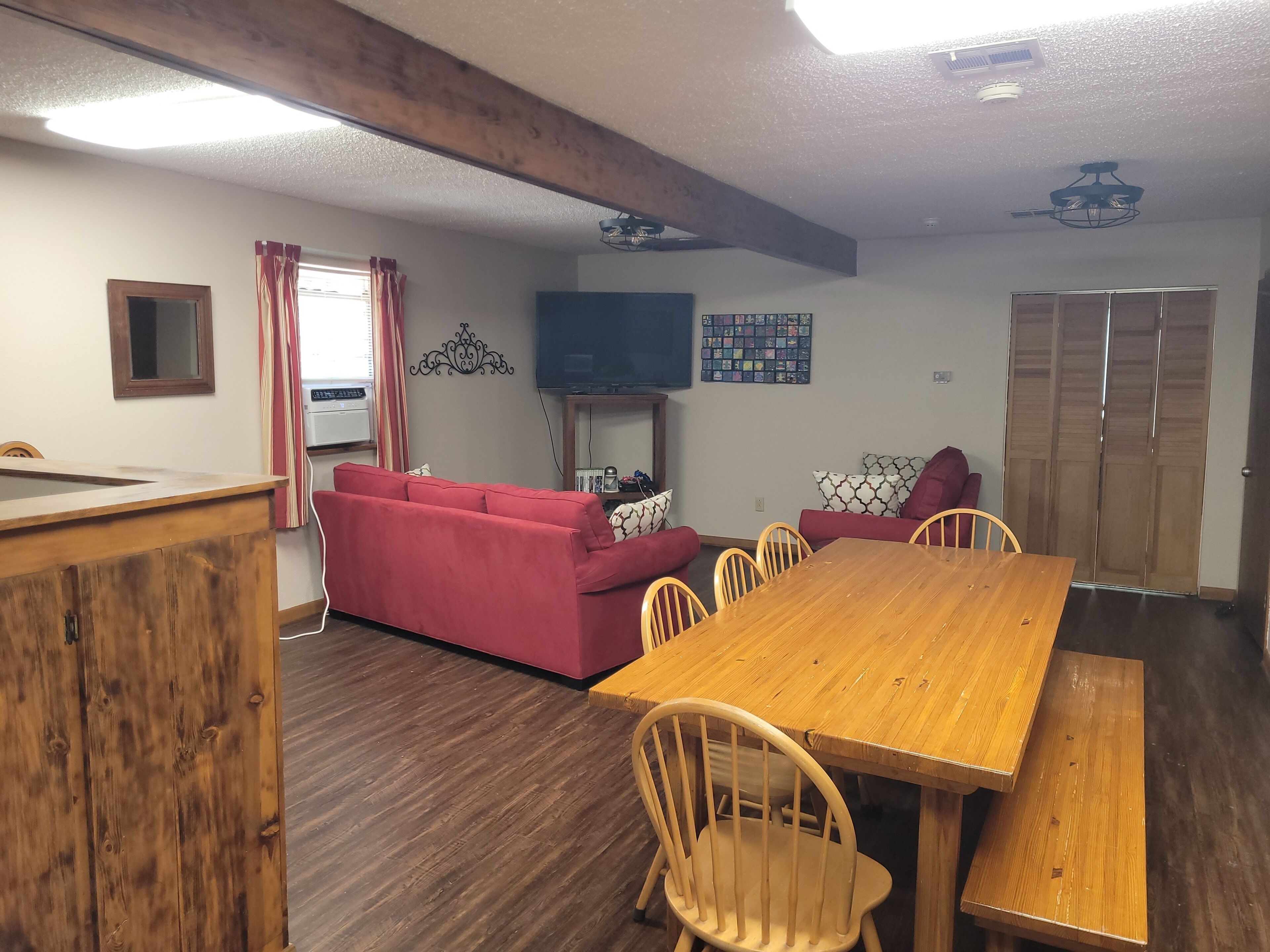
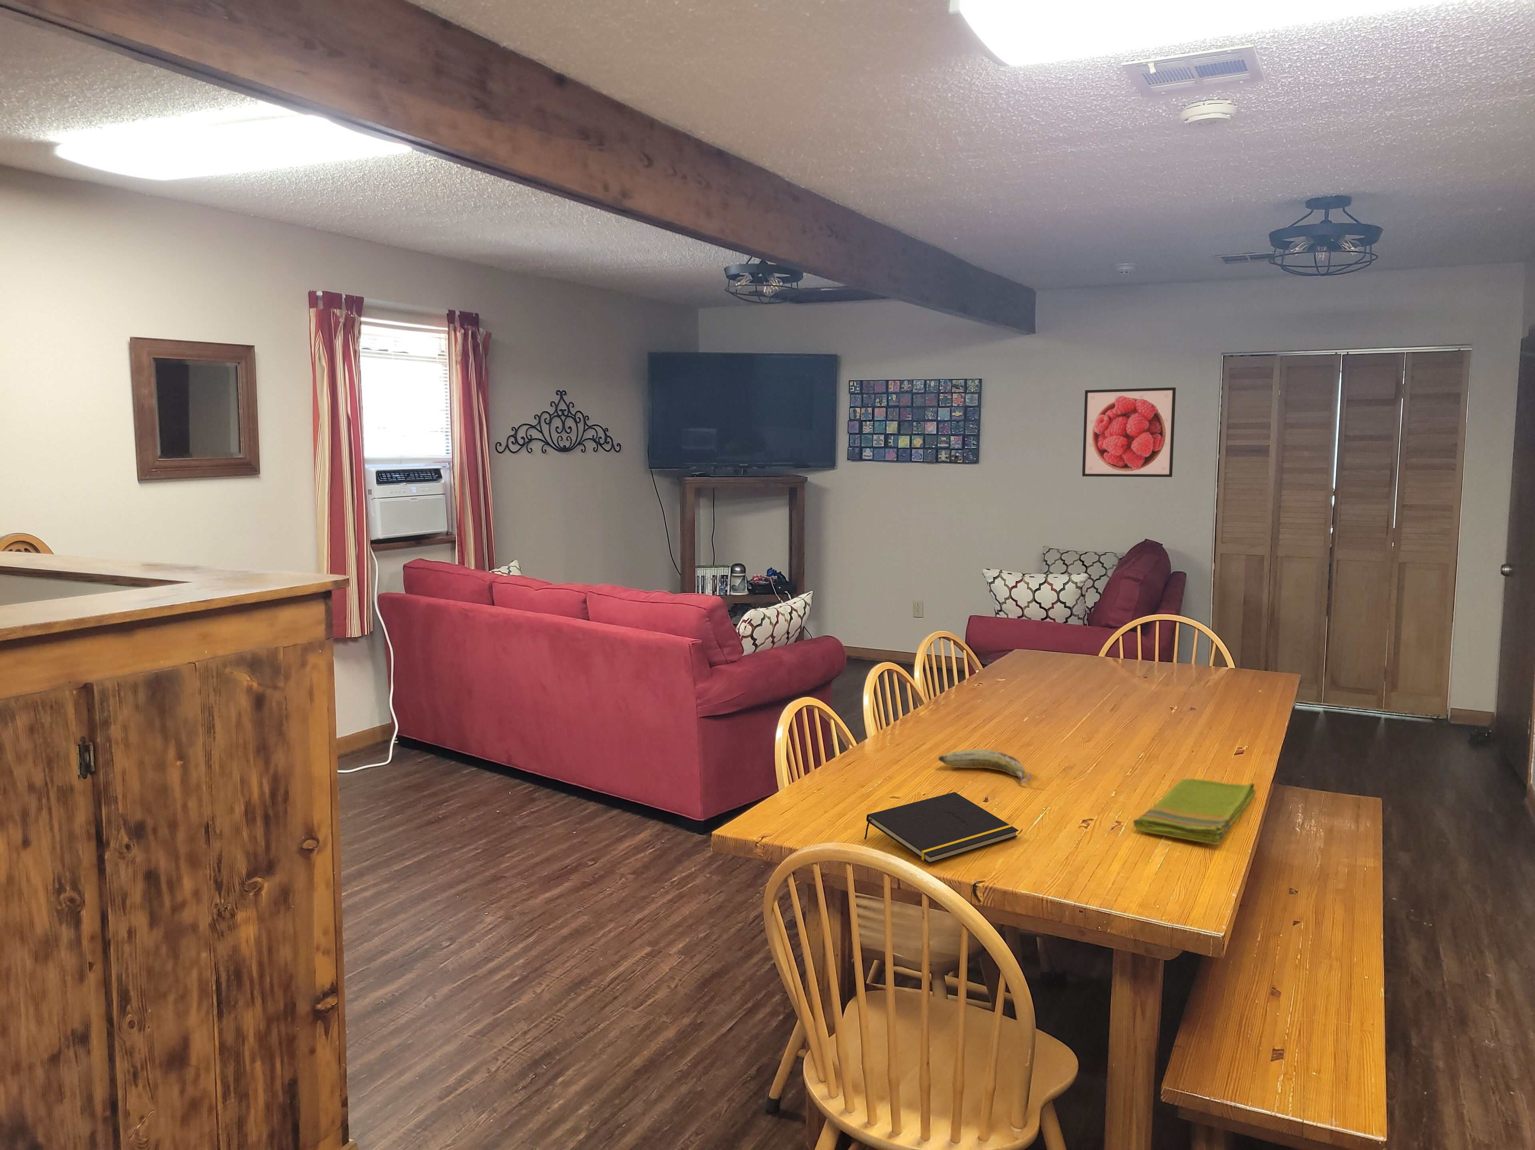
+ fruit [938,749,1031,783]
+ dish towel [1133,778,1256,844]
+ notepad [864,791,1019,864]
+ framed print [1082,387,1176,477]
